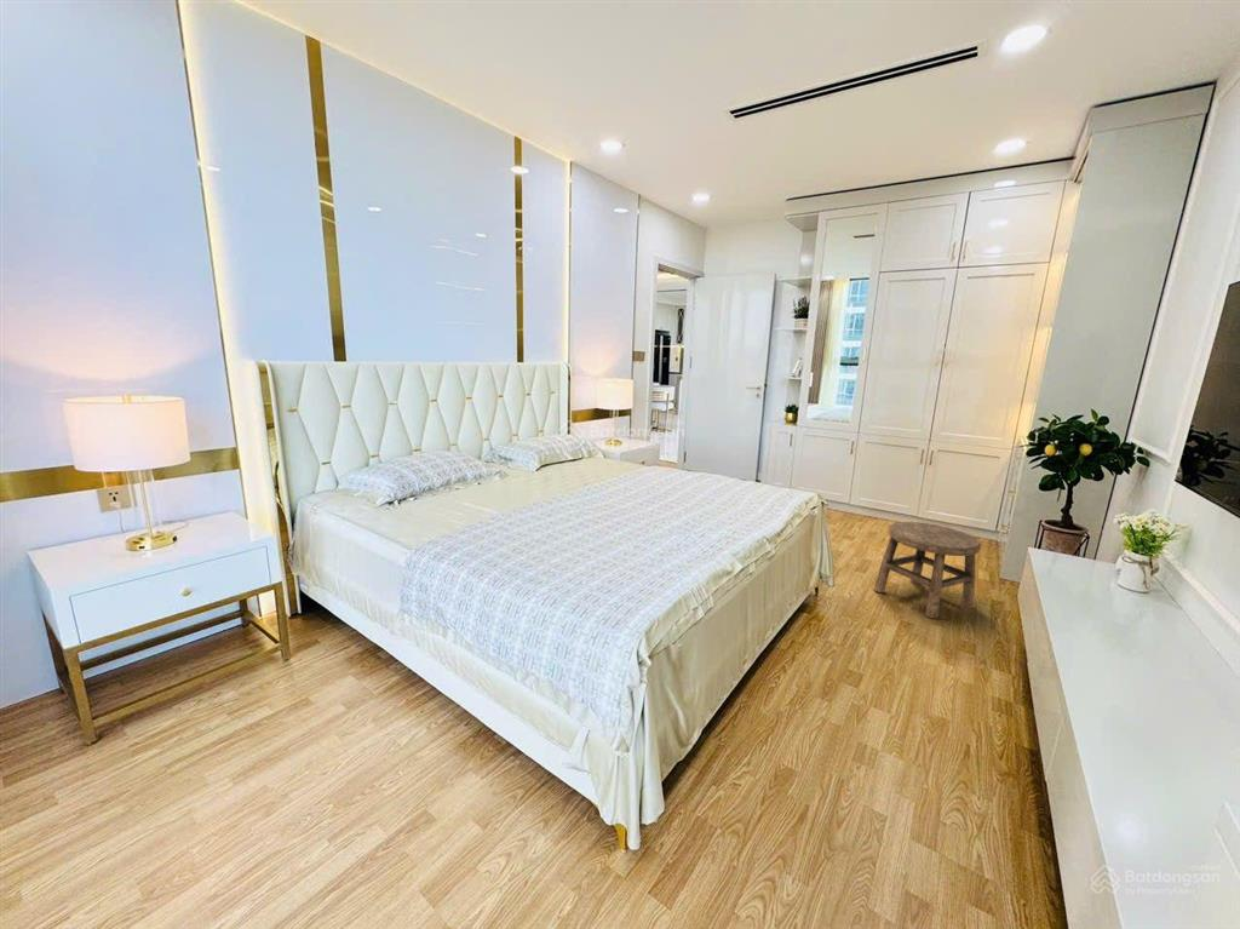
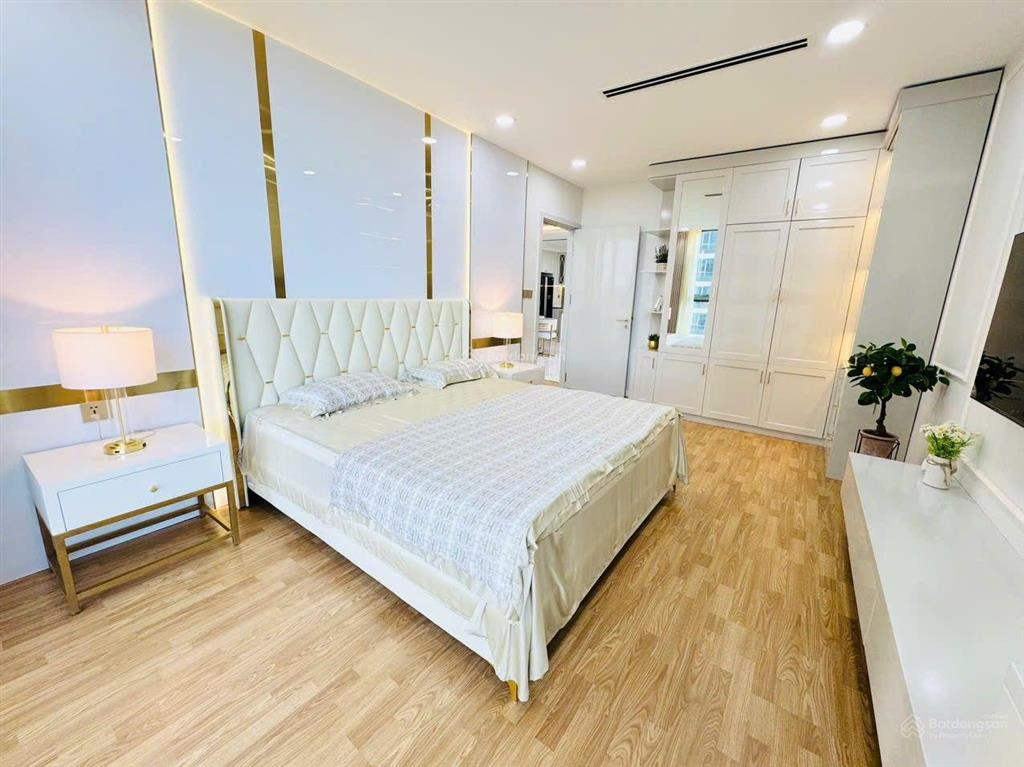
- stool [873,521,982,619]
